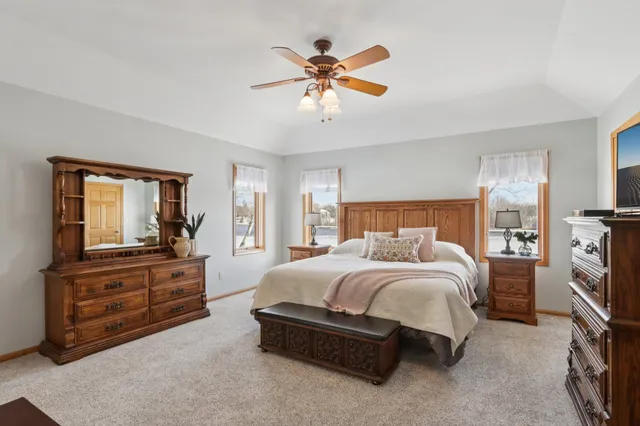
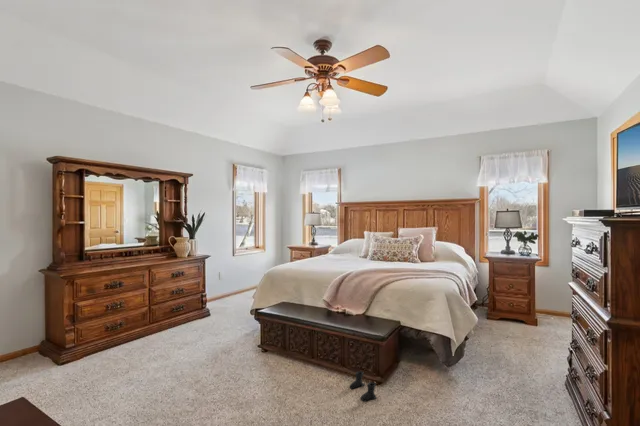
+ boots [349,370,378,402]
